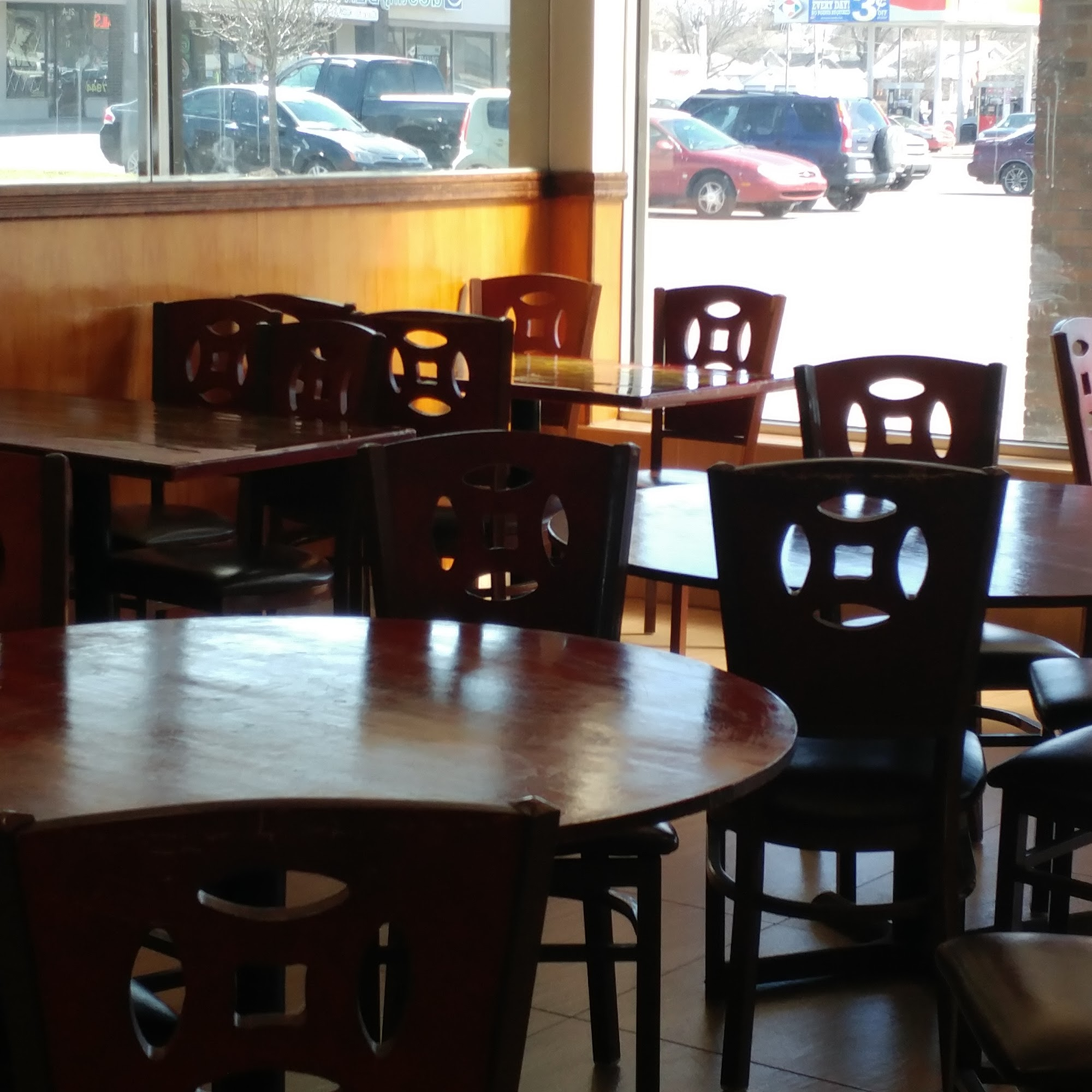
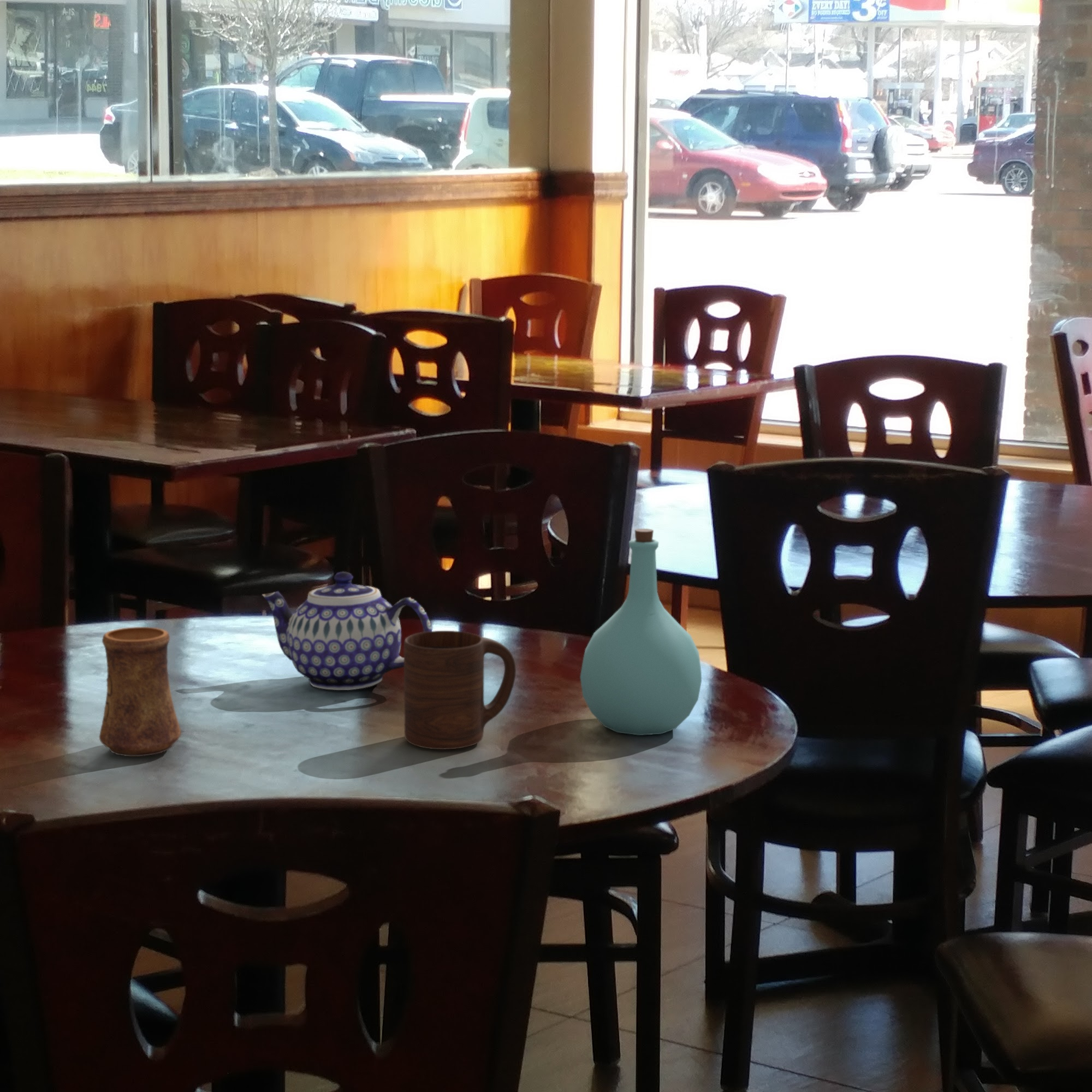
+ cup [403,630,517,750]
+ cup [99,626,181,757]
+ teapot [262,571,432,691]
+ bottle [579,528,702,736]
